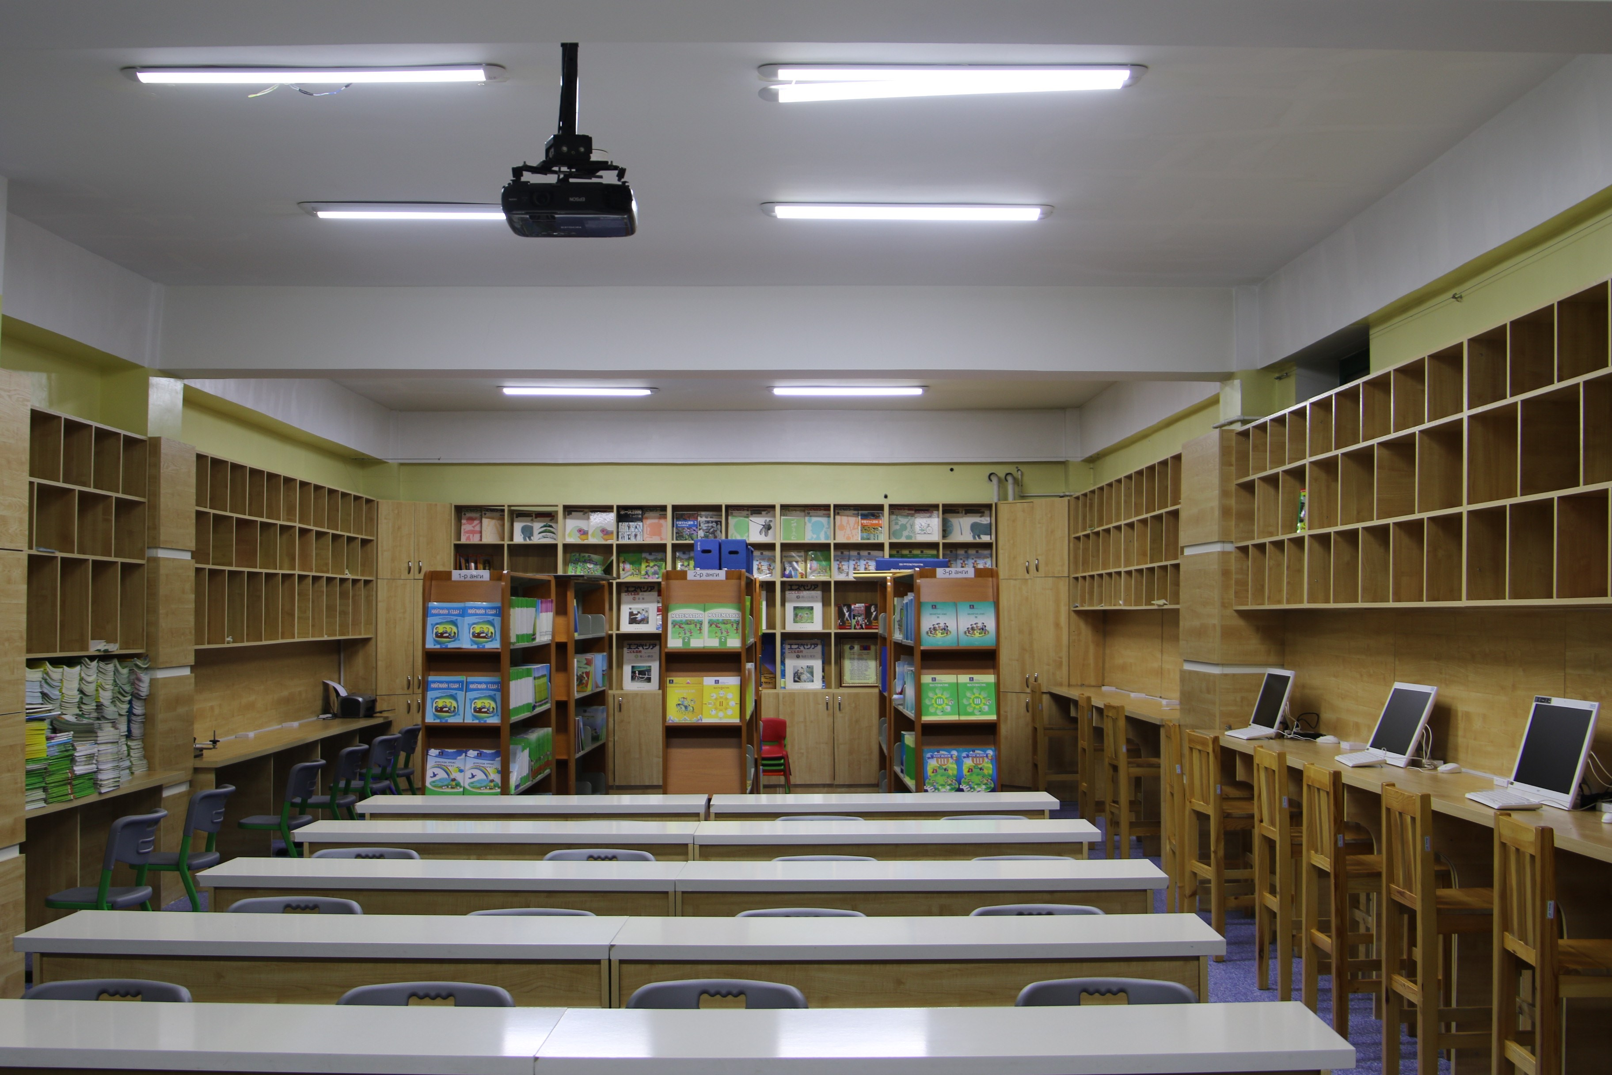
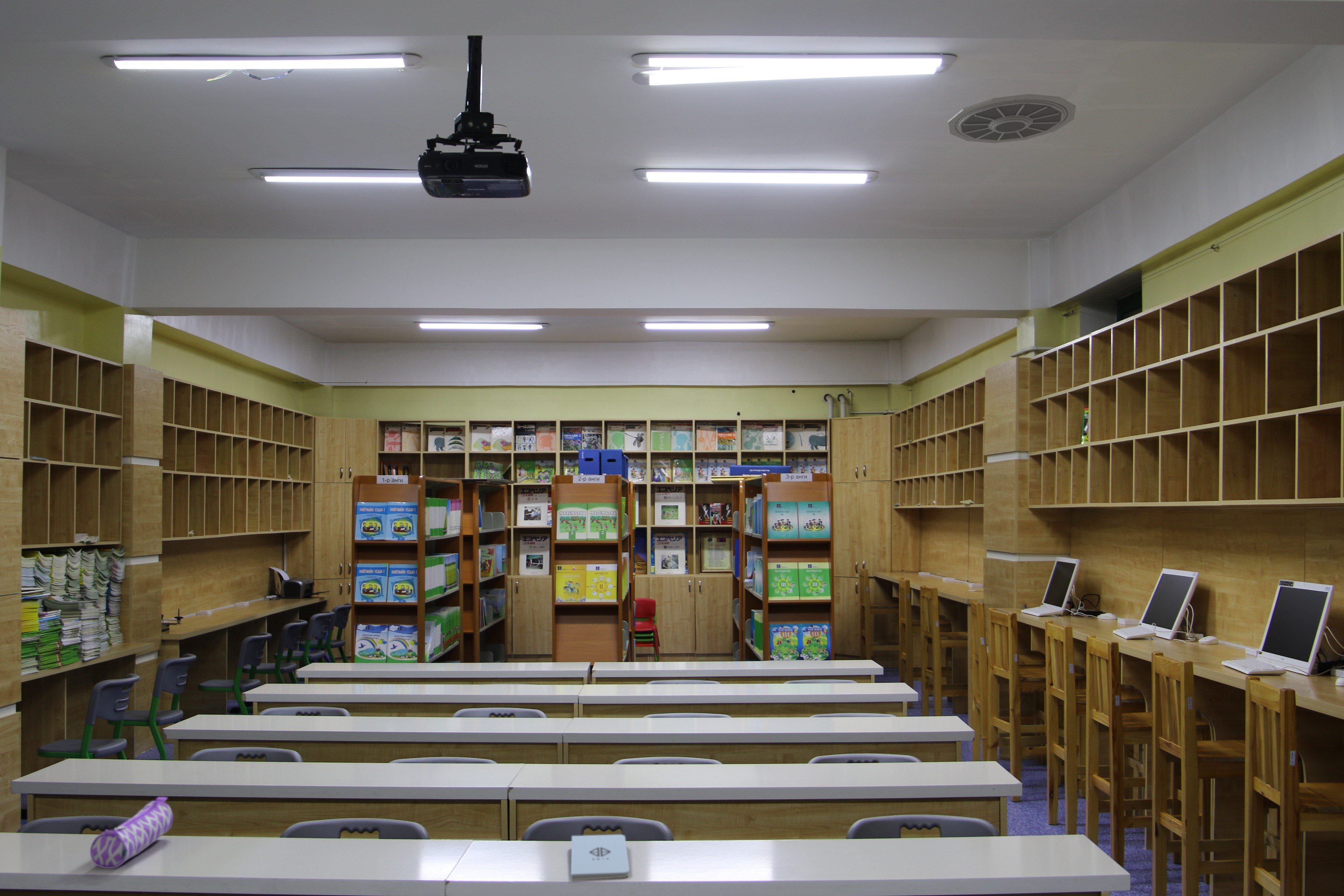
+ notepad [571,834,630,881]
+ pencil case [90,797,174,869]
+ ceiling vent [948,94,1077,143]
